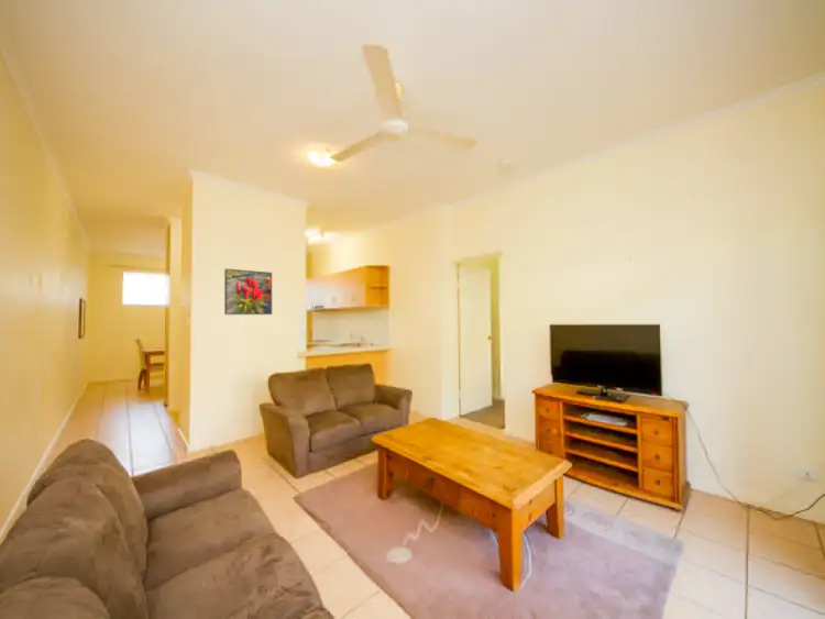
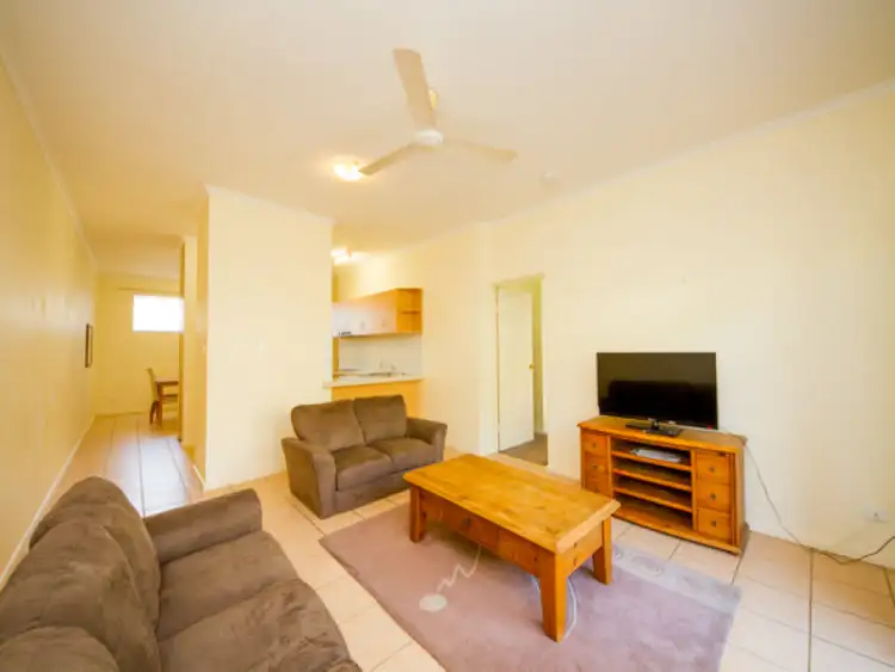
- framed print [223,267,273,316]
